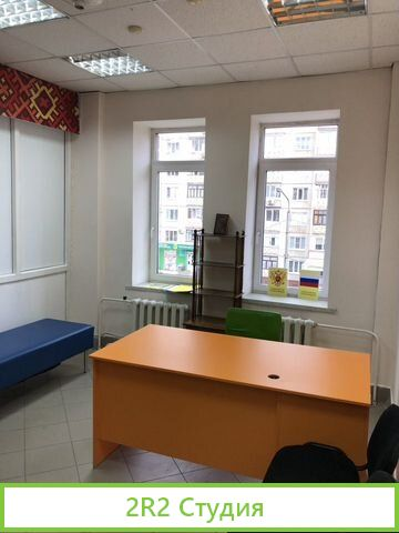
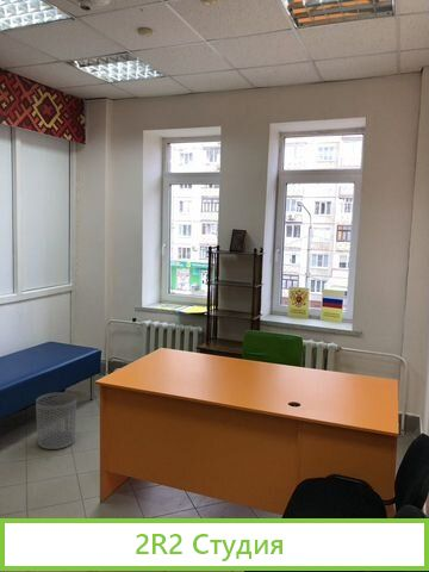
+ waste bin [35,391,77,450]
